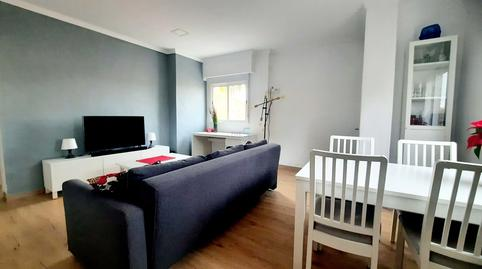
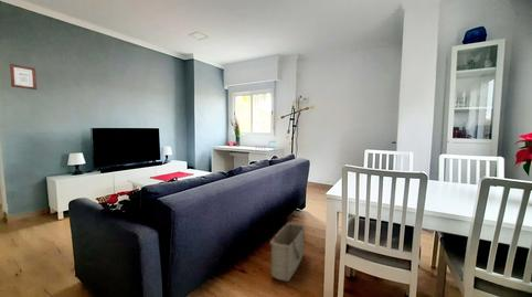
+ basket [269,221,307,283]
+ picture frame [9,63,38,91]
